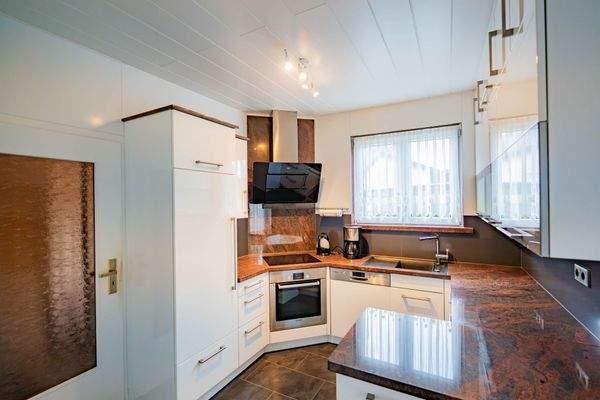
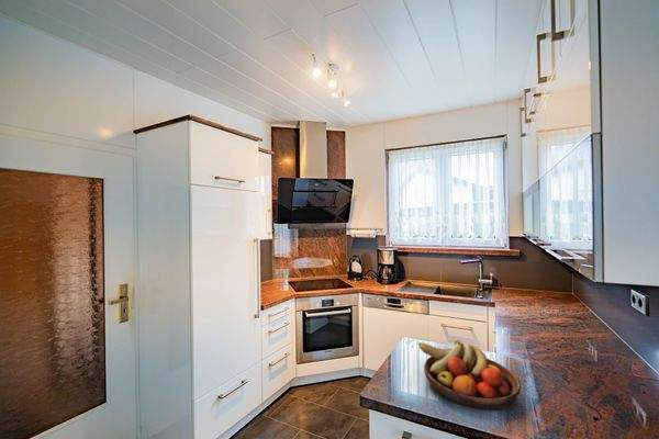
+ fruit bowl [417,339,522,412]
